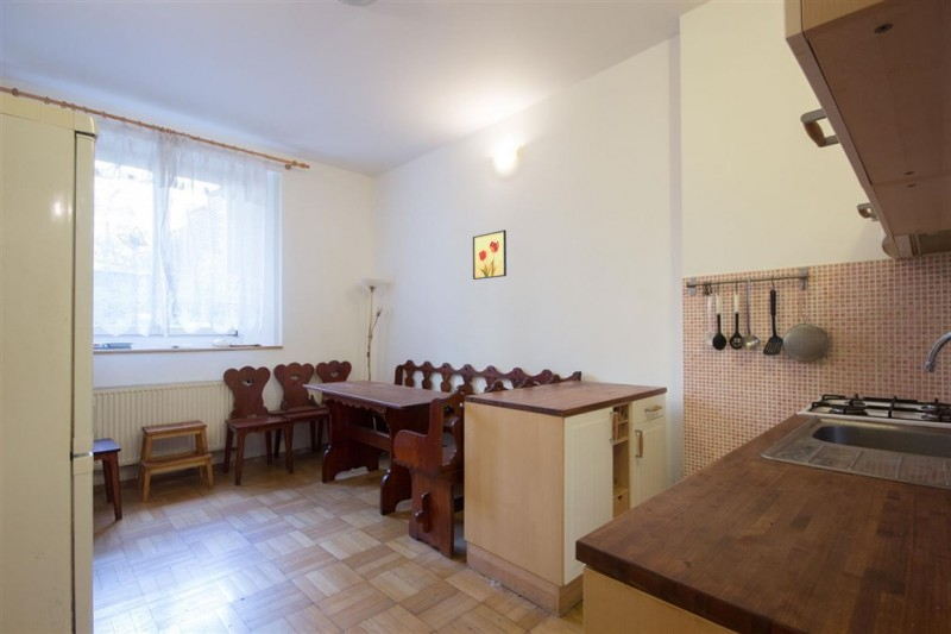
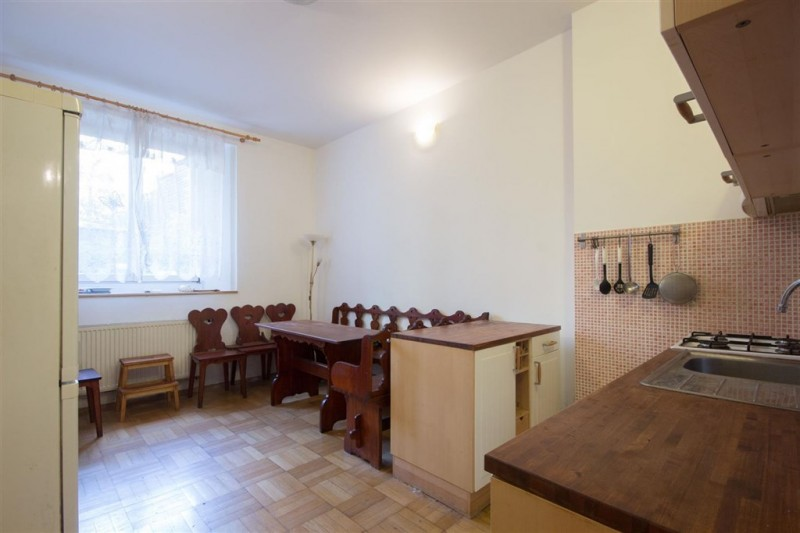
- wall art [472,228,508,281]
